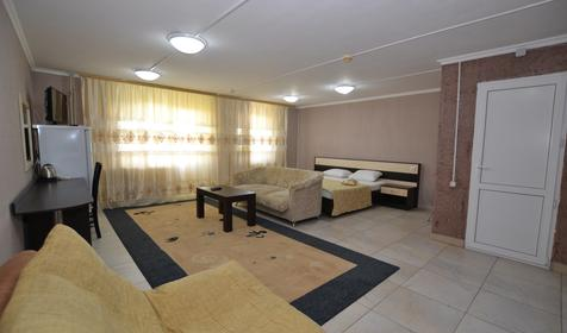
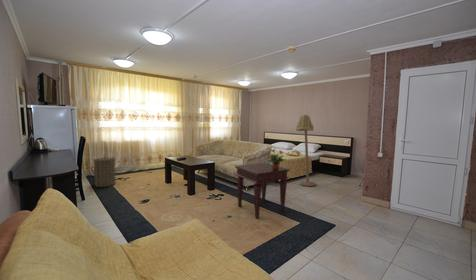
+ side table [234,162,291,219]
+ potted plant [267,148,287,170]
+ floor lamp [294,114,317,187]
+ laundry hamper [93,154,117,188]
